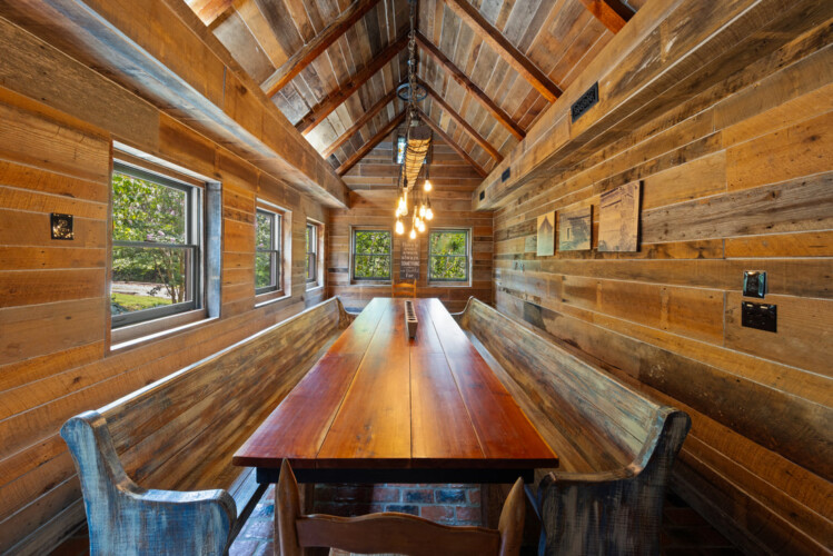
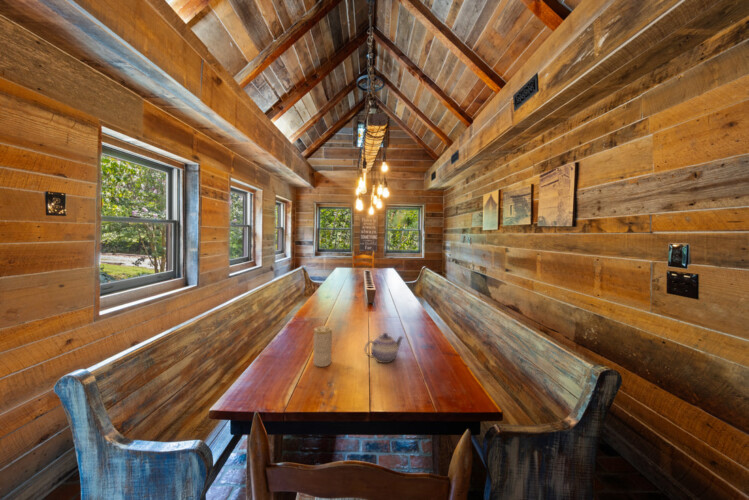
+ candle [313,325,333,368]
+ teapot [363,332,405,364]
